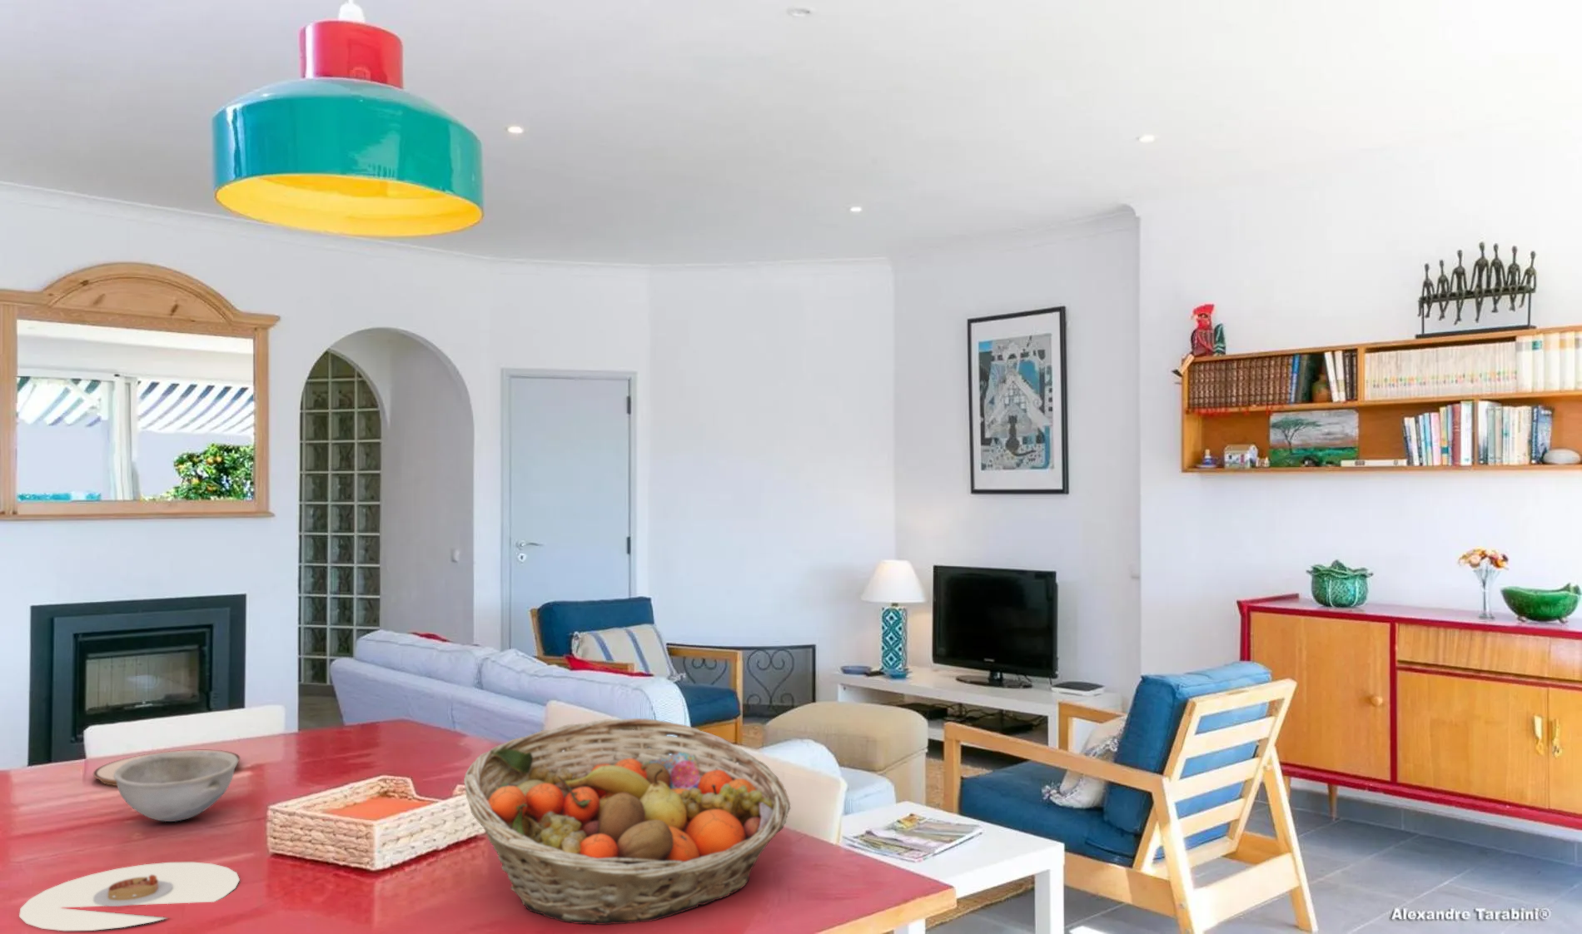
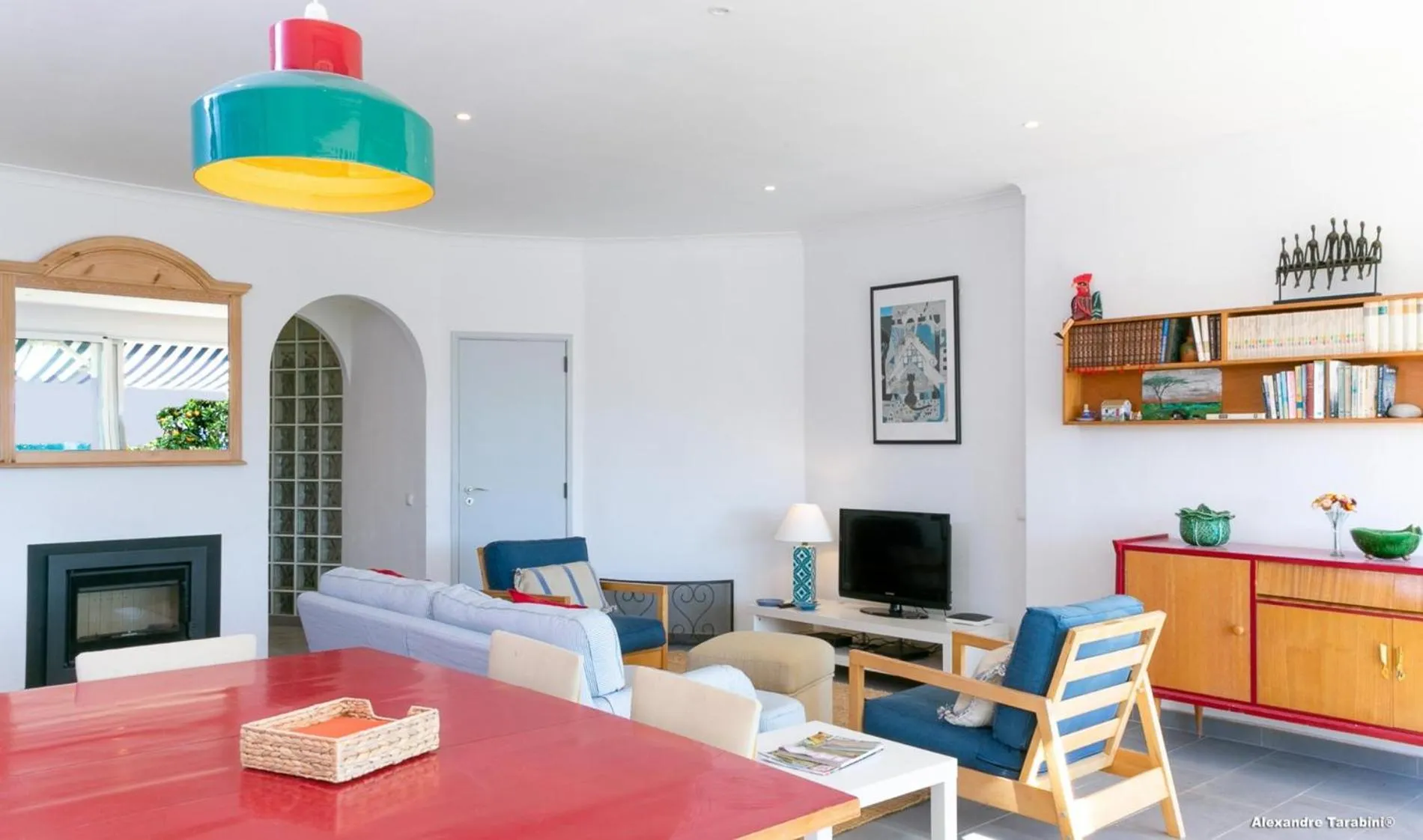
- fruit basket [462,717,790,926]
- plate [18,862,240,932]
- bowl [113,751,239,823]
- plate [92,749,241,786]
